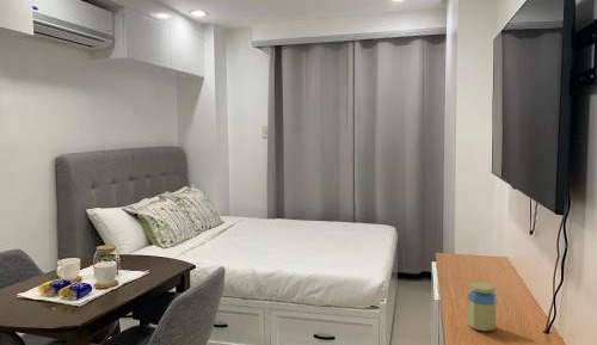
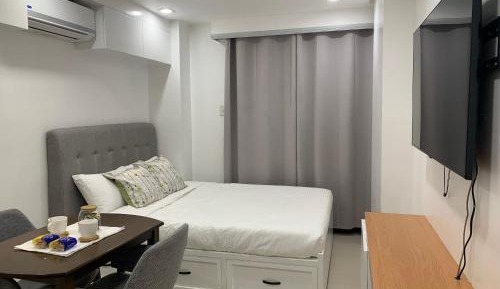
- jar [467,281,498,332]
